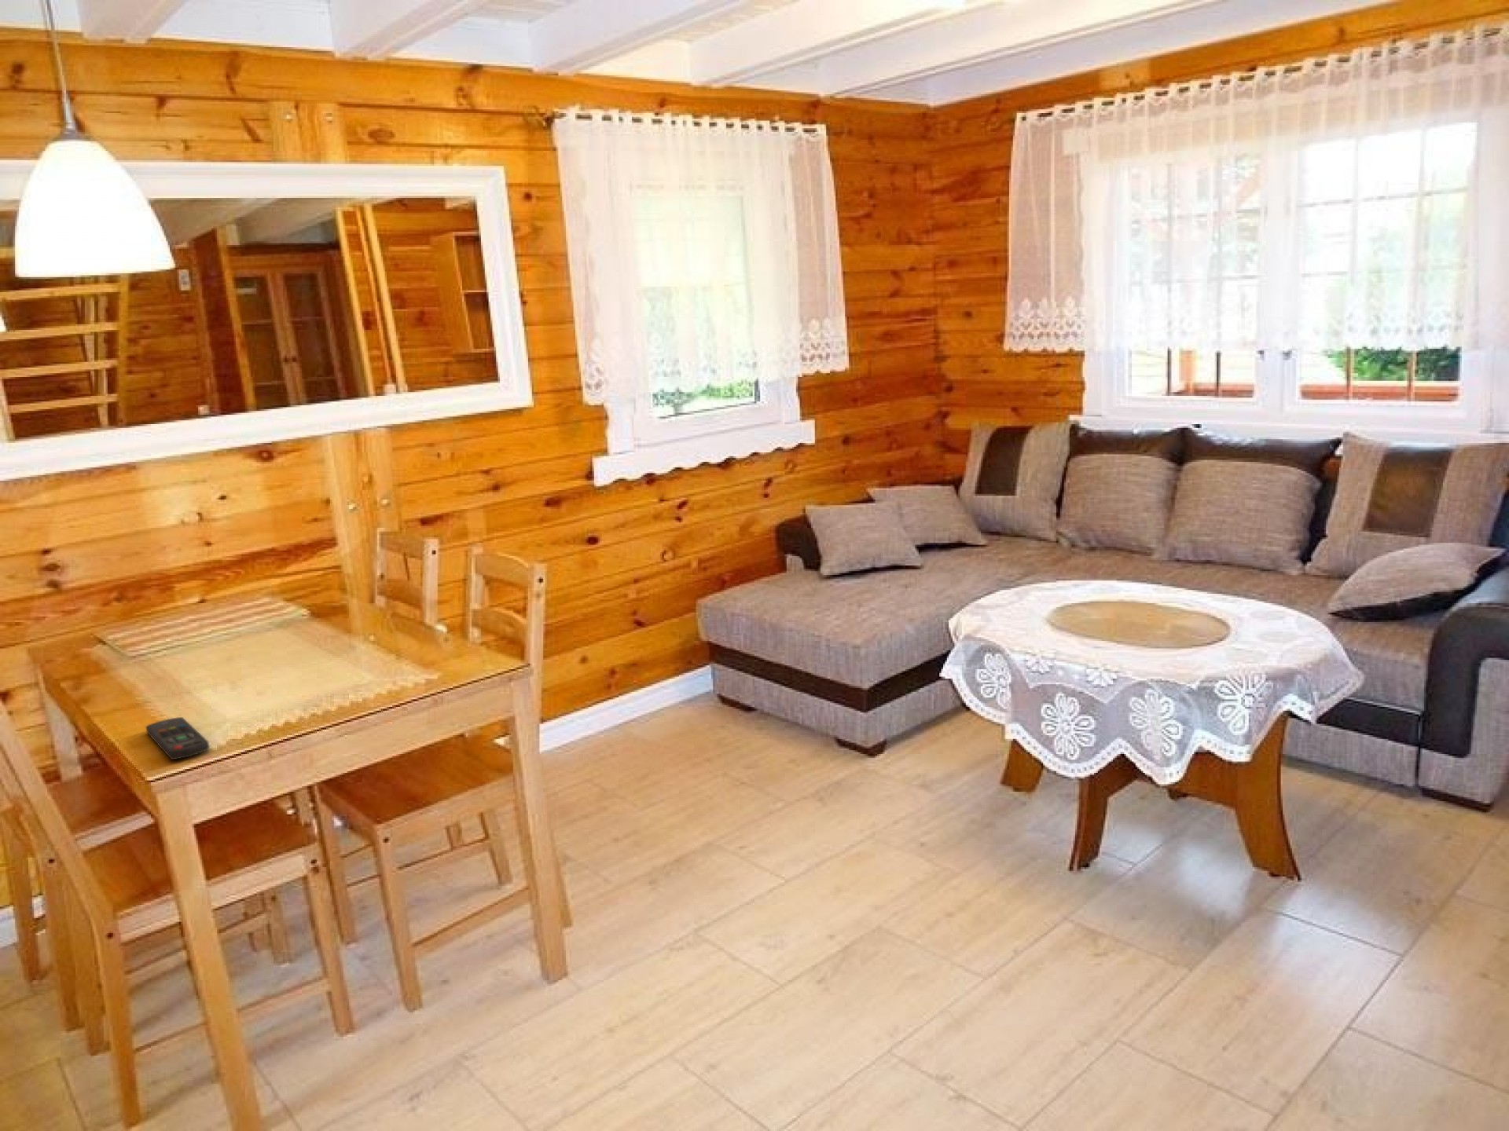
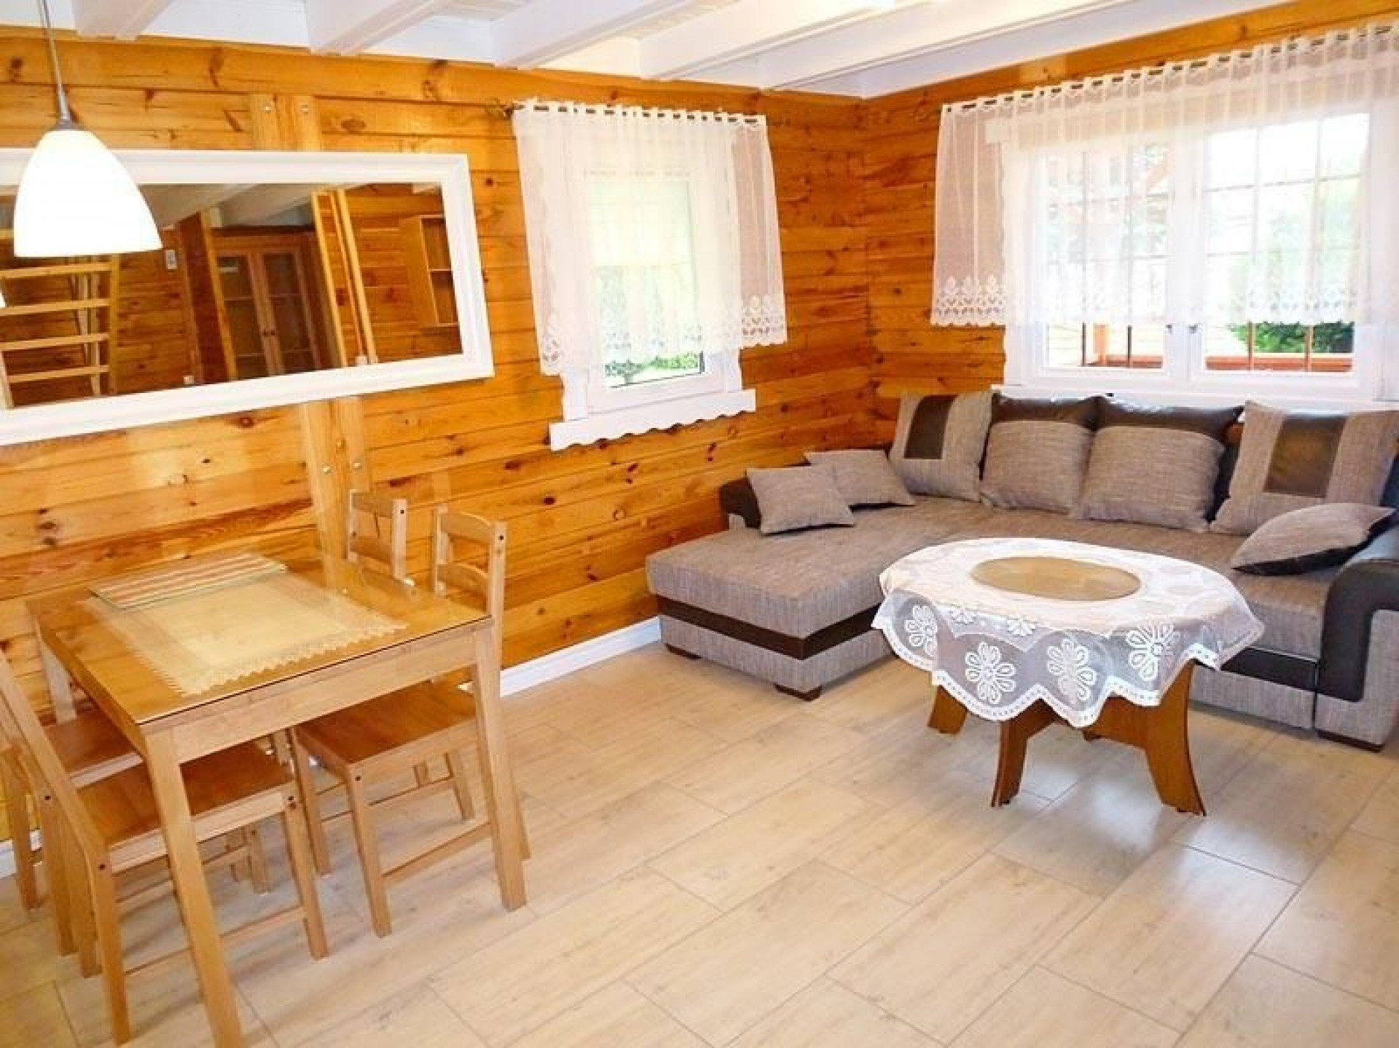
- remote control [145,716,210,760]
